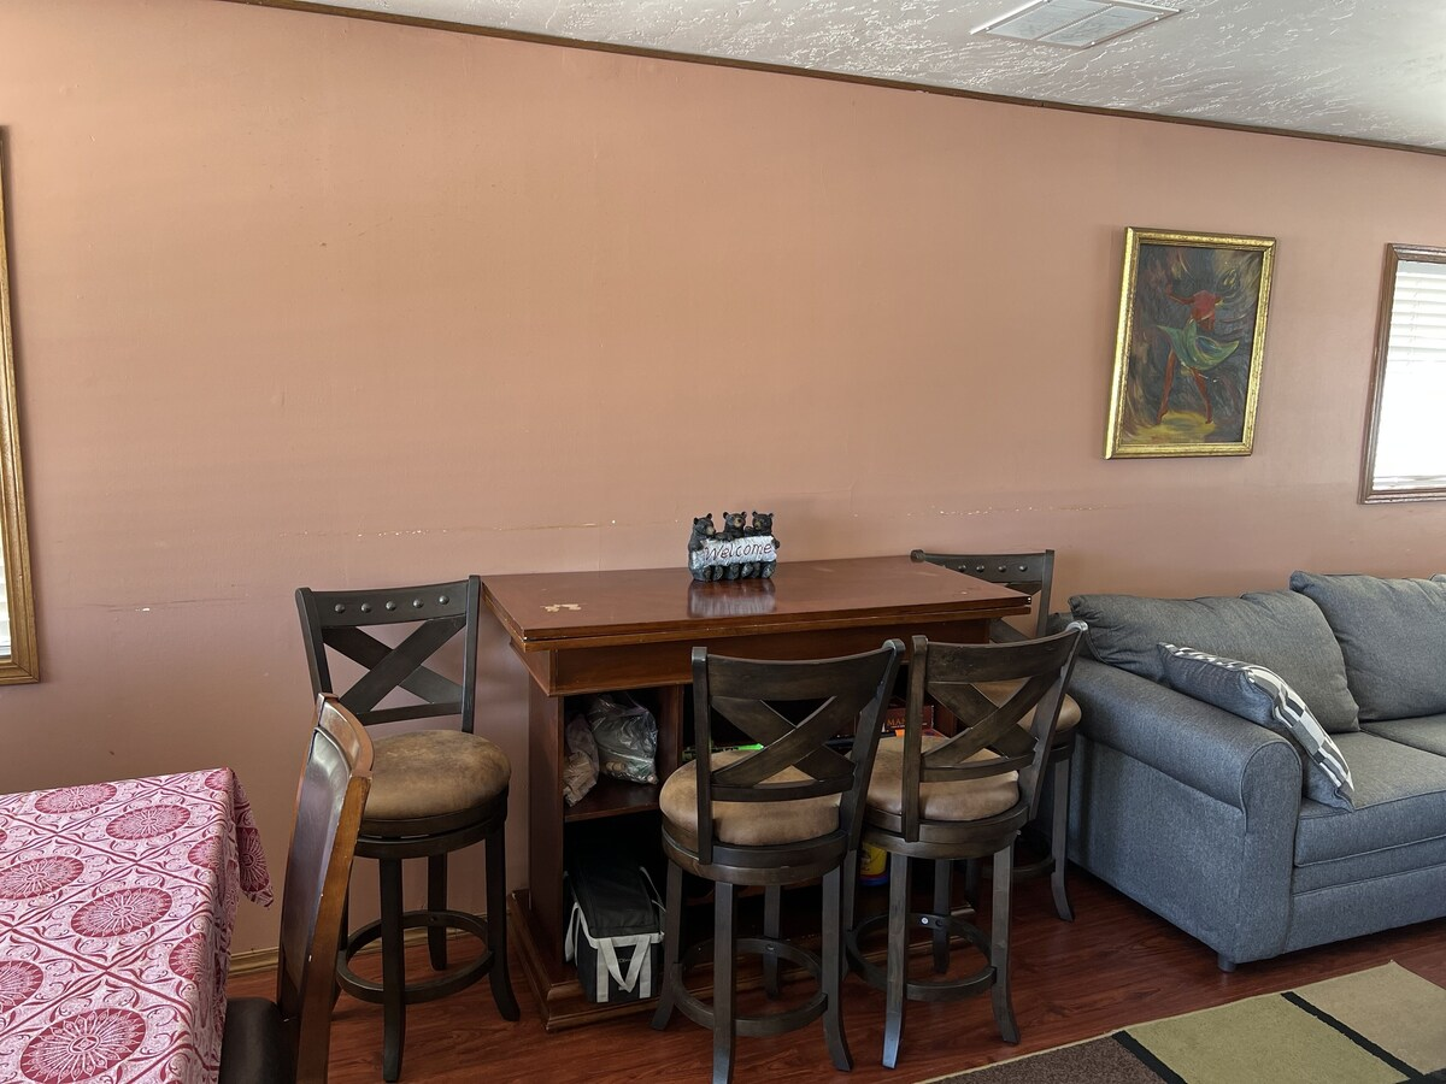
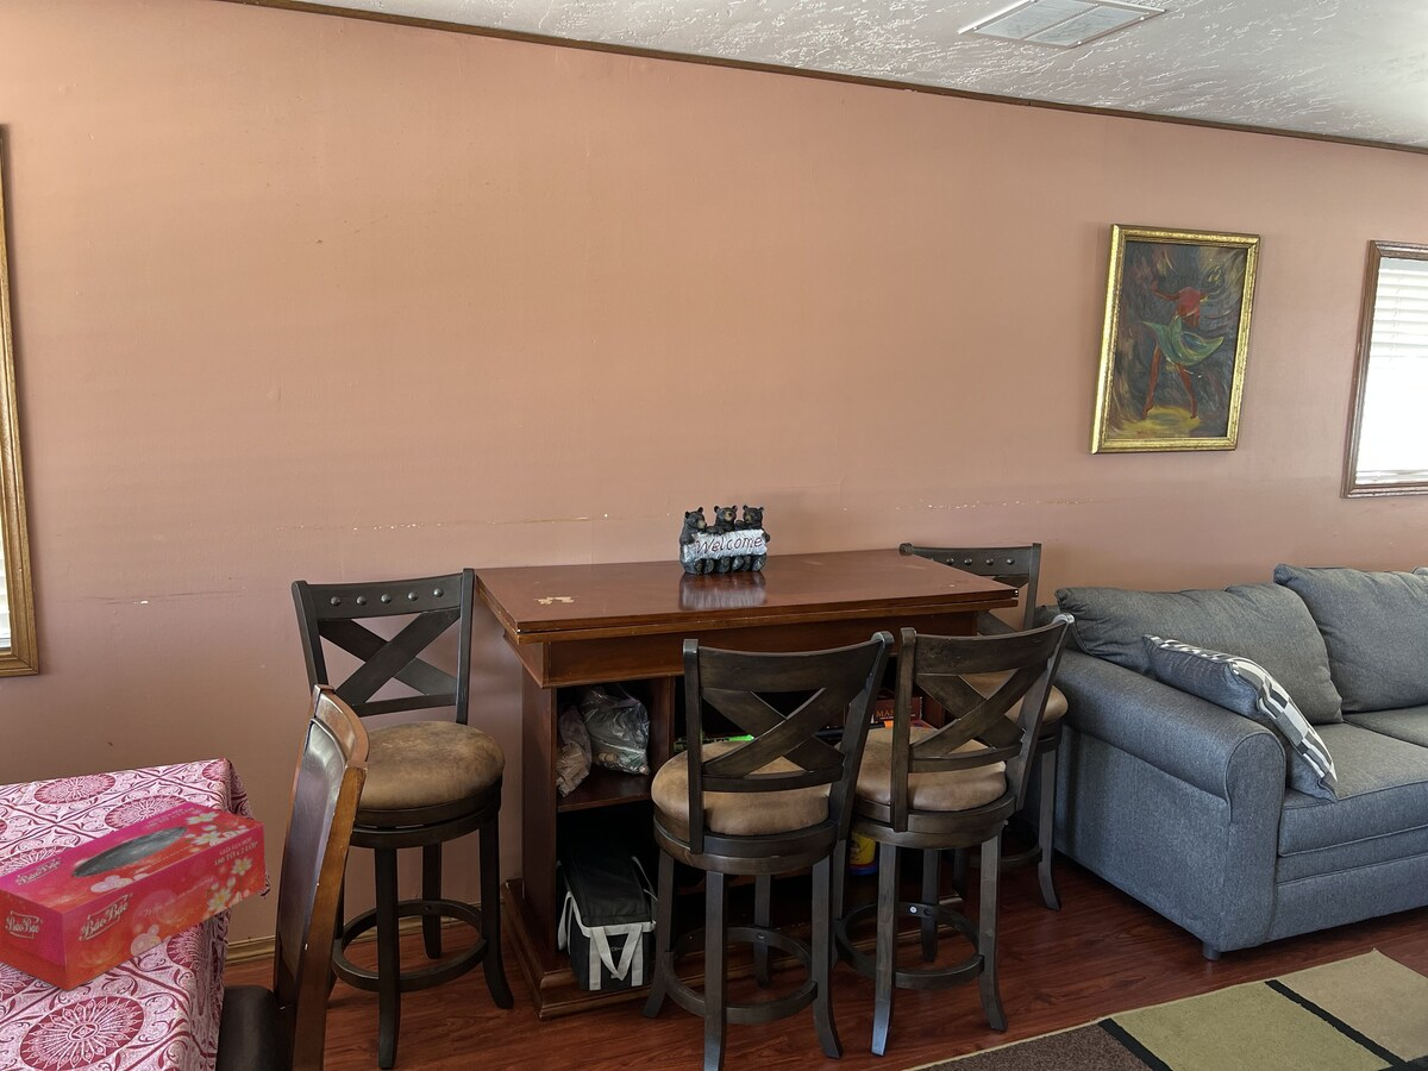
+ tissue box [0,800,267,992]
